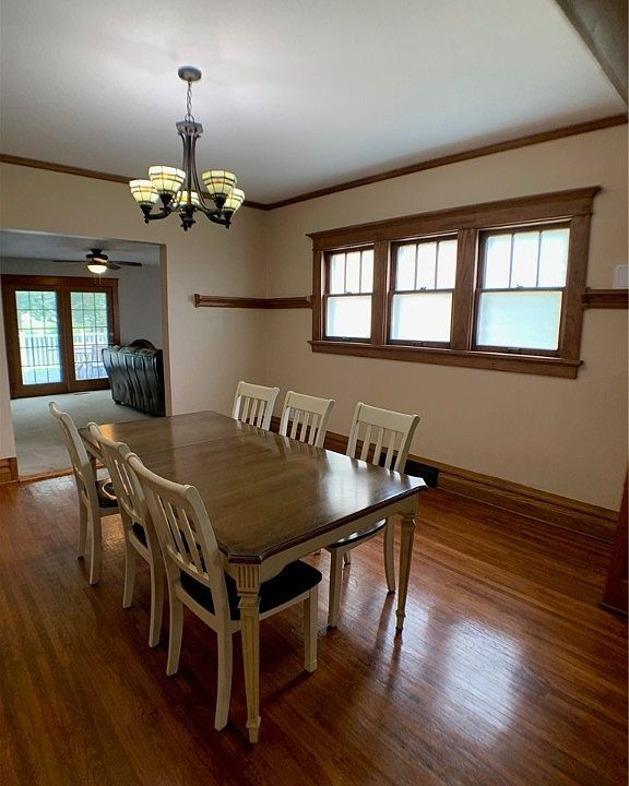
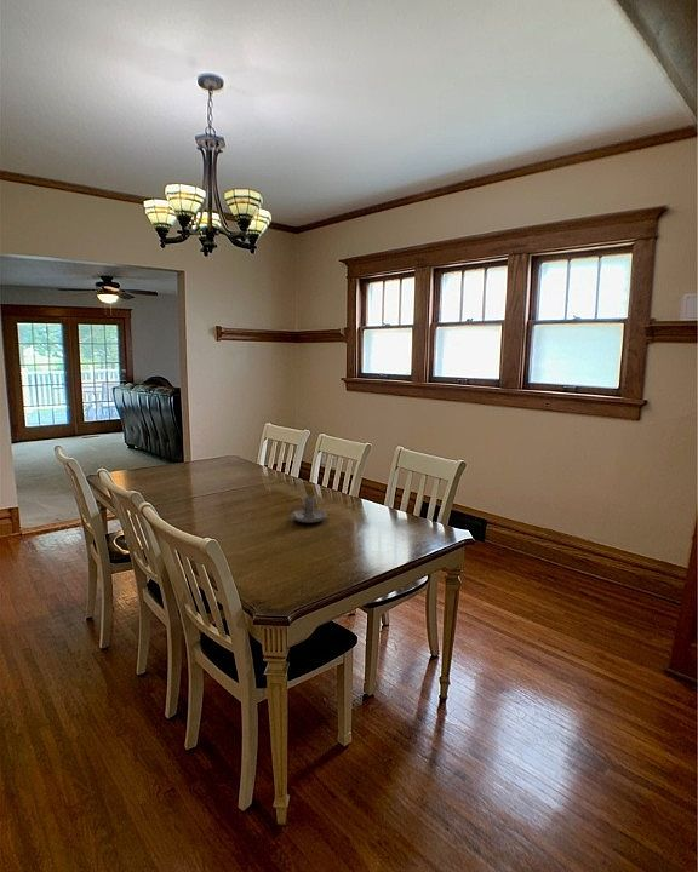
+ candle holder [287,495,327,523]
